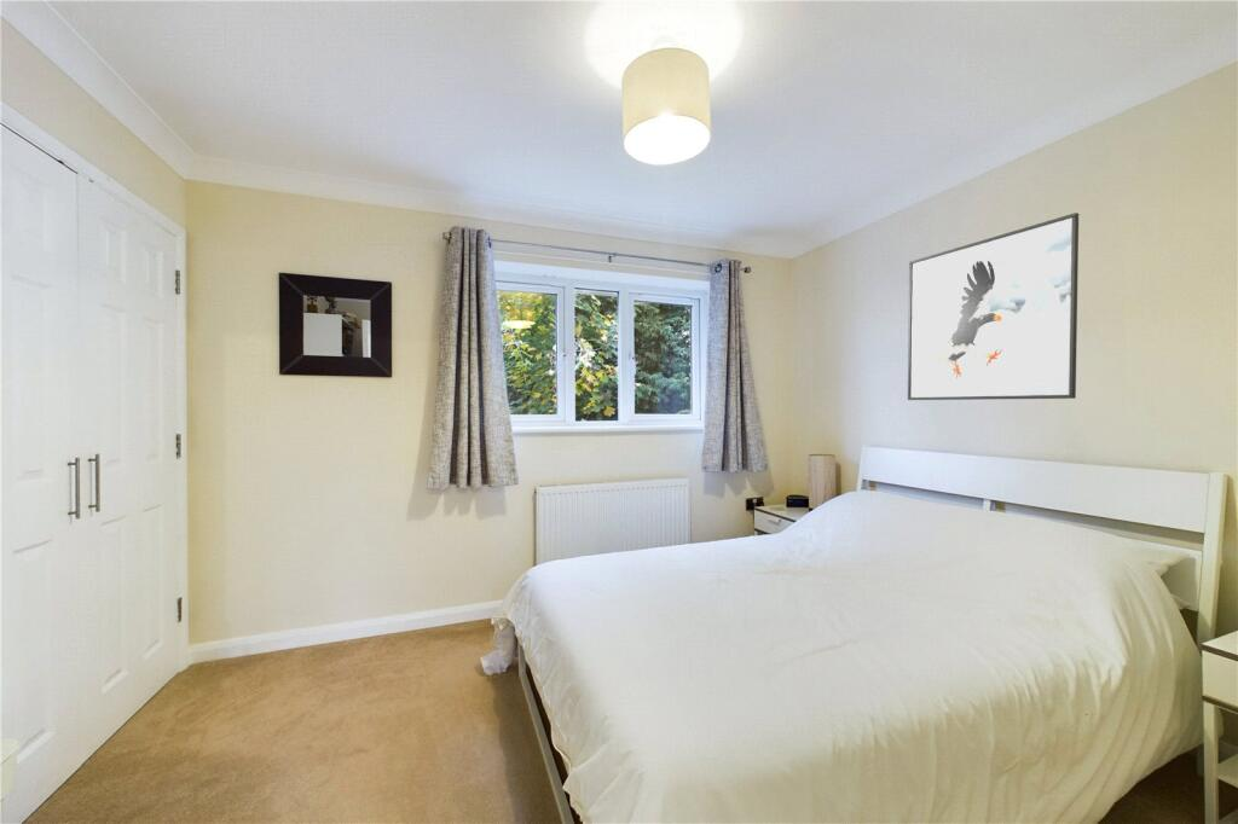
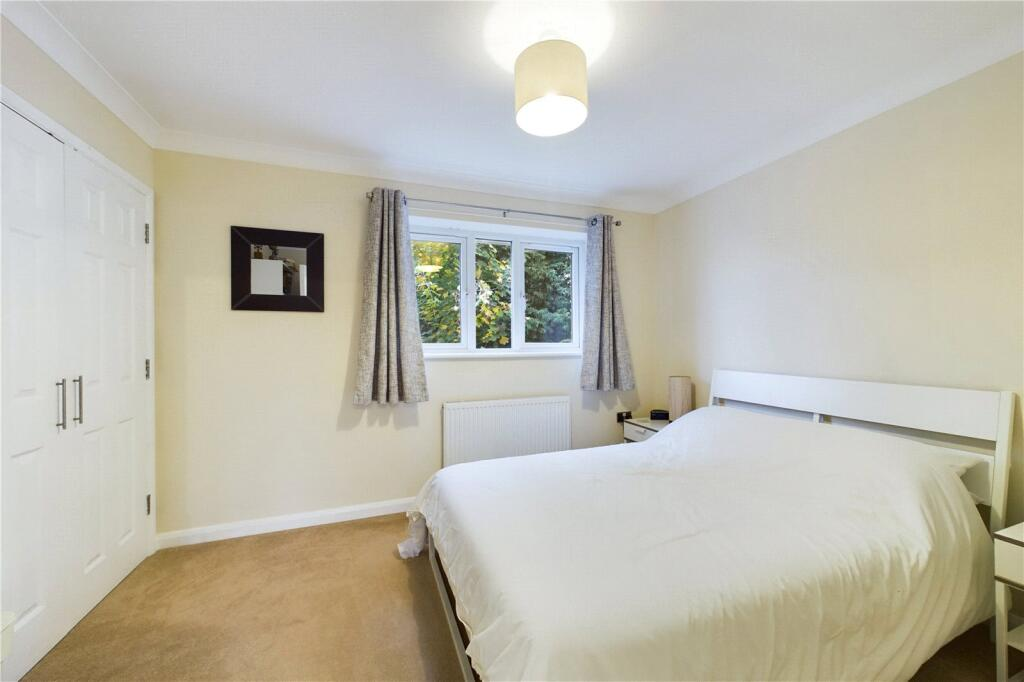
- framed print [907,211,1080,401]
